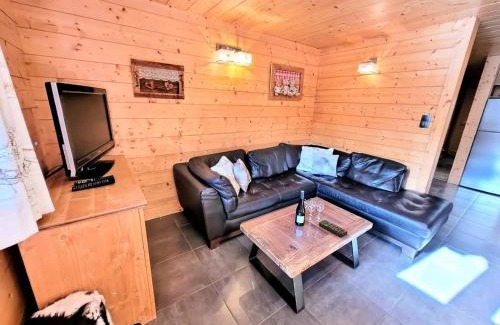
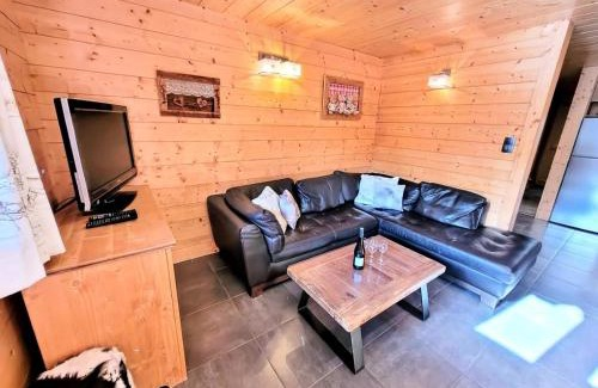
- remote control [318,219,349,238]
